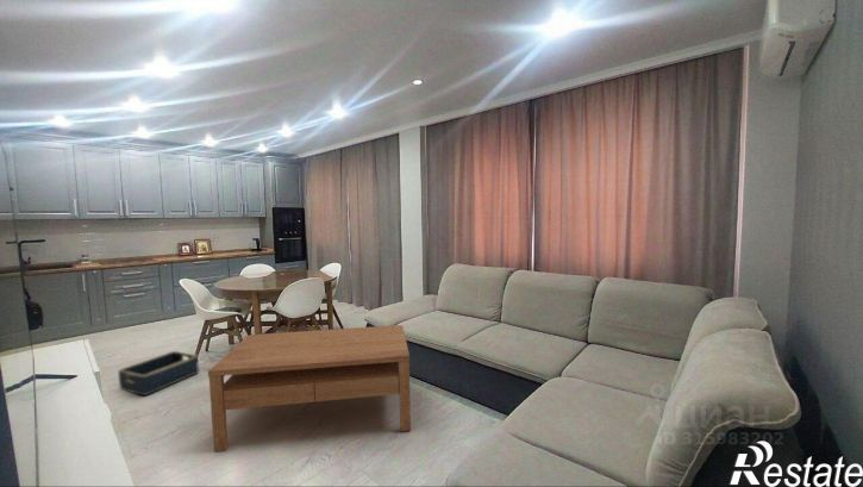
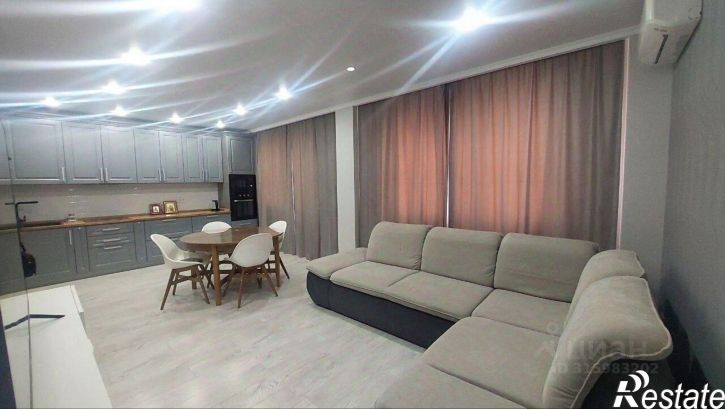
- coffee table [207,324,412,452]
- basket [117,350,200,397]
